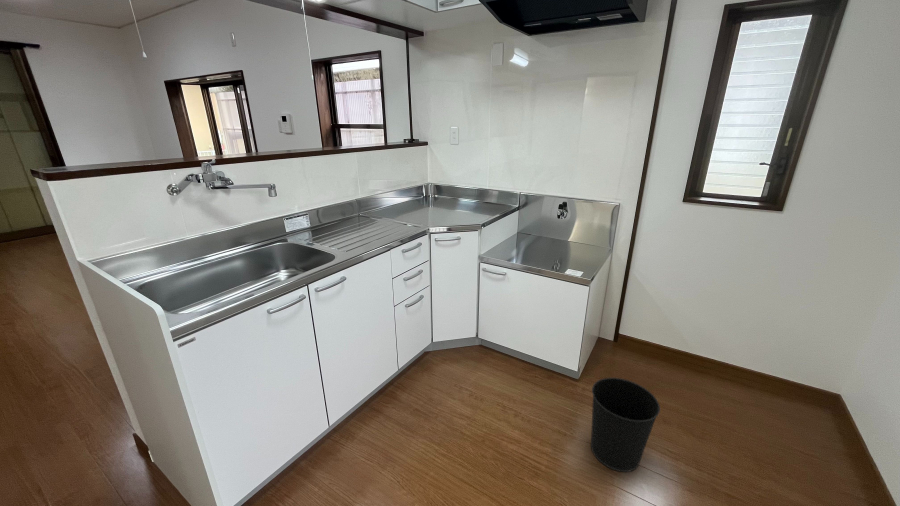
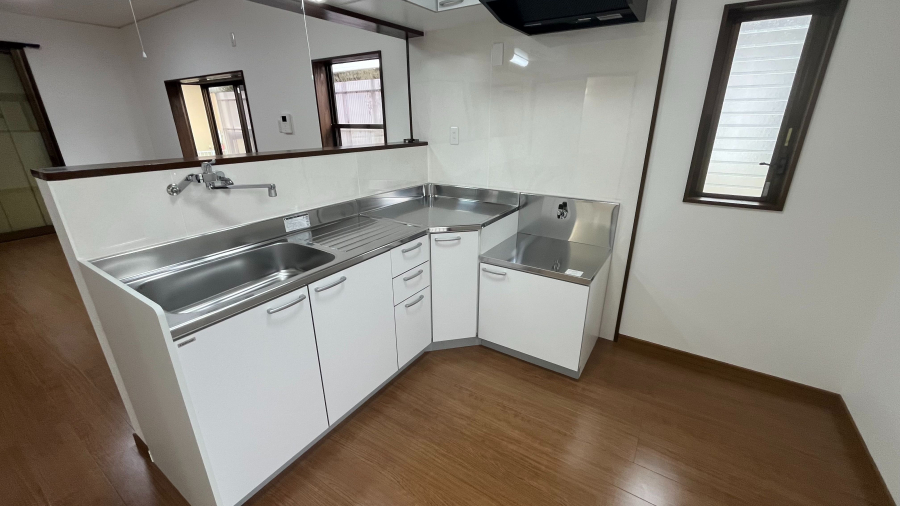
- wastebasket [590,377,661,473]
